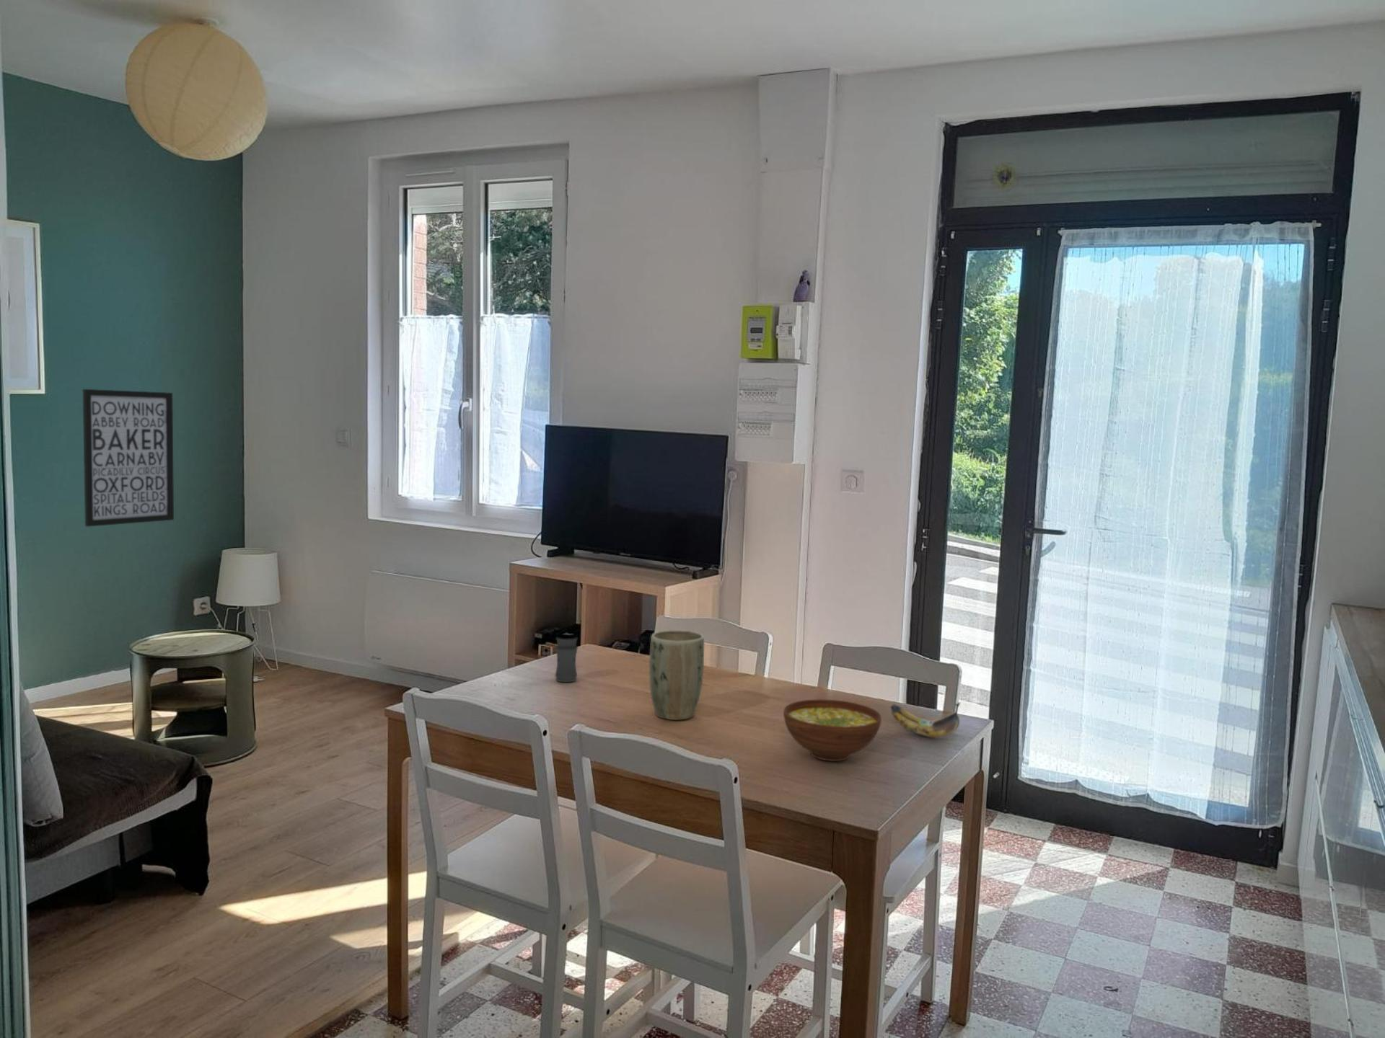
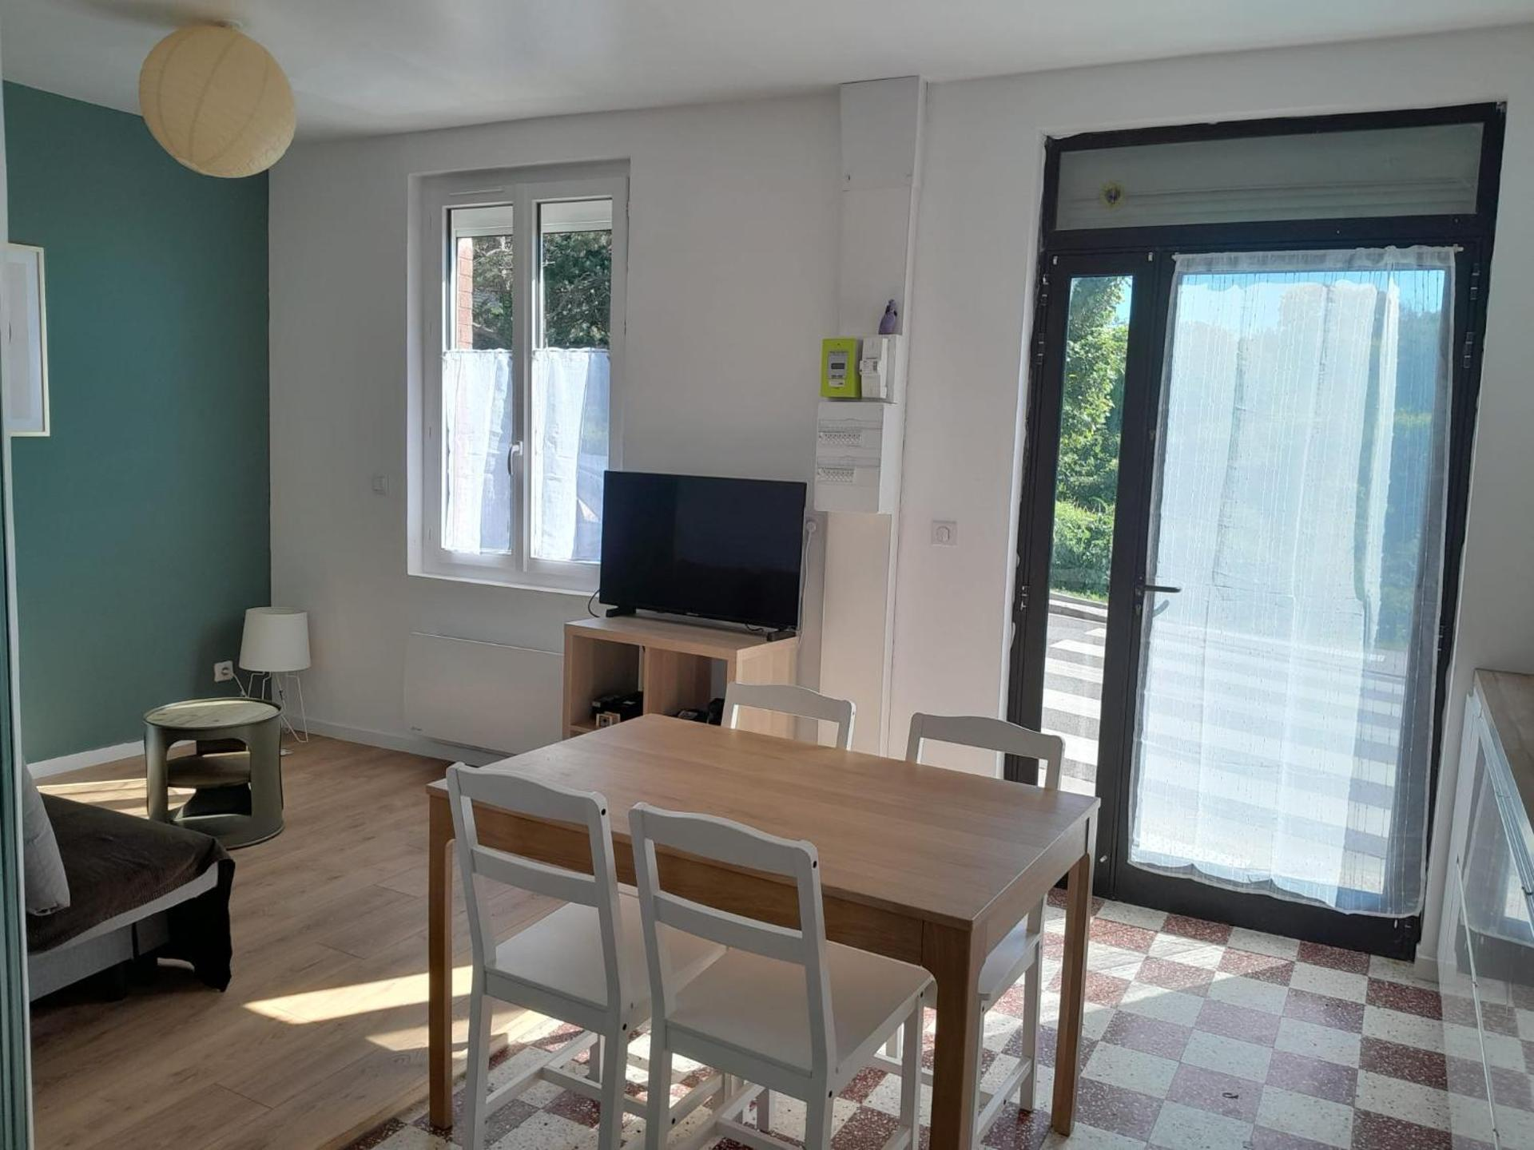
- wall art [82,388,174,528]
- bowl [783,699,882,762]
- plant pot [649,629,704,721]
- jar [555,633,578,683]
- banana [890,701,961,738]
